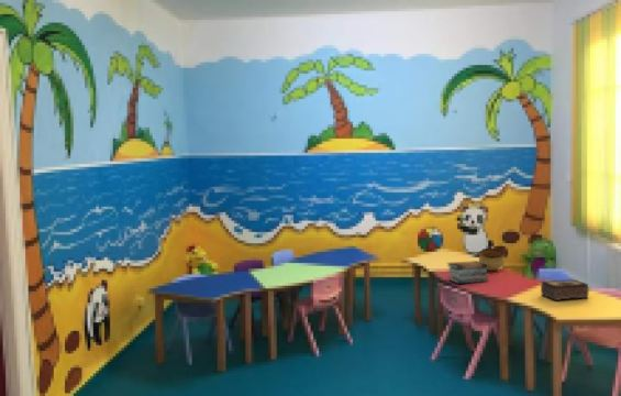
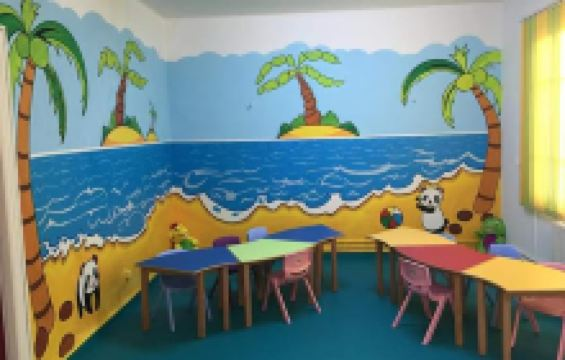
- bowl [478,248,506,272]
- book stack [446,260,489,285]
- tissue box [540,278,589,301]
